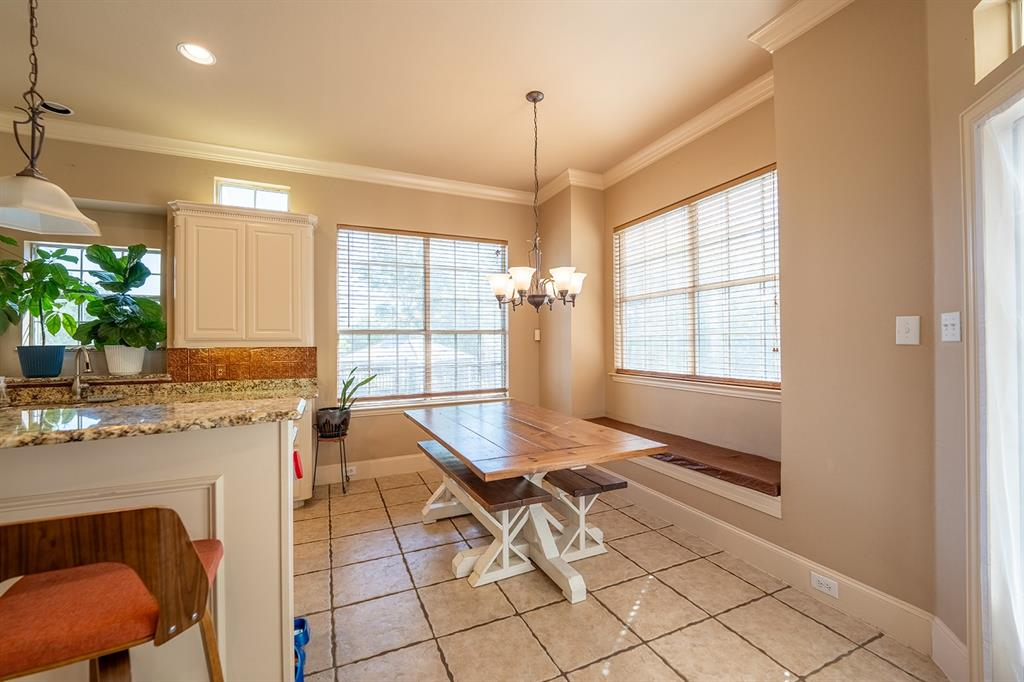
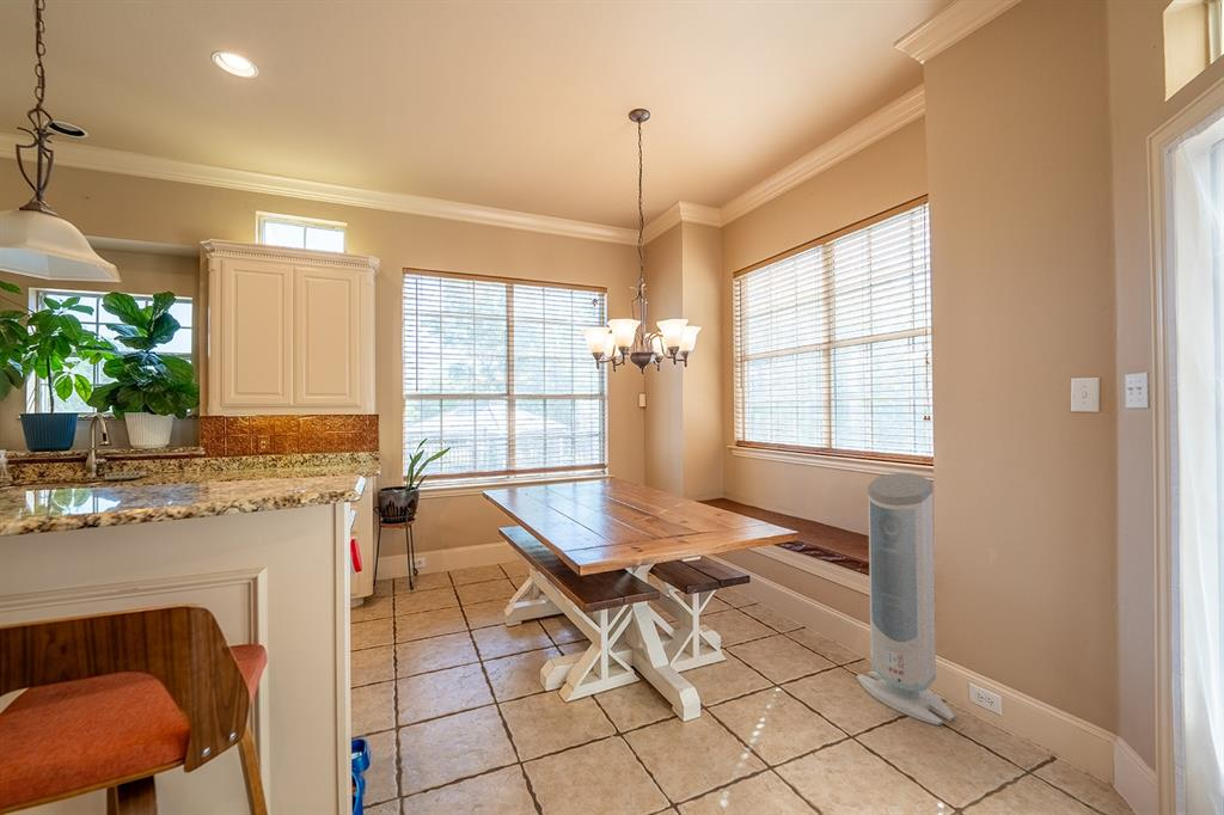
+ air purifier [856,472,956,727]
